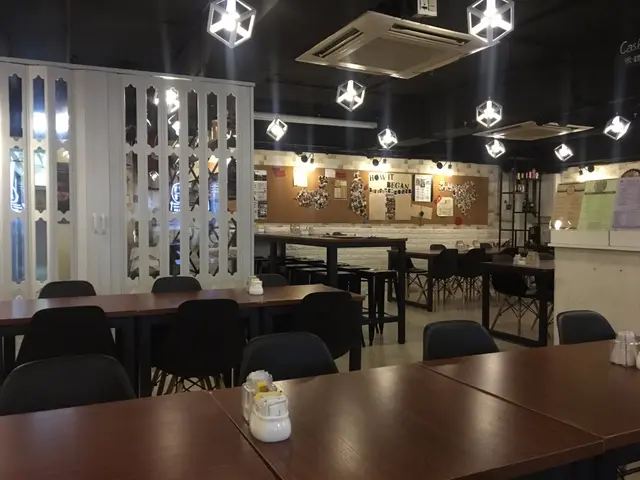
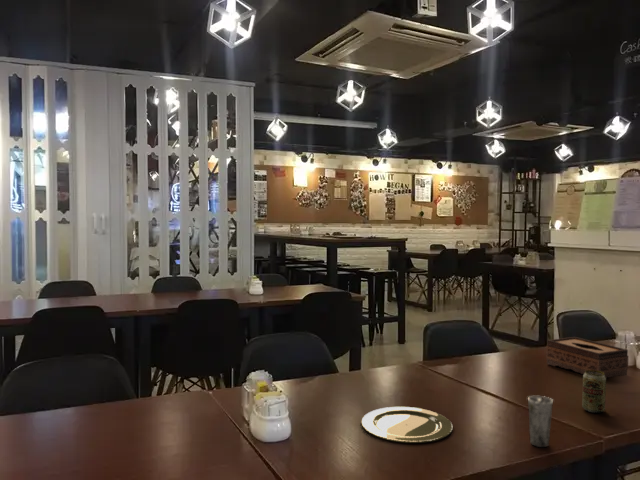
+ tissue box [545,336,630,379]
+ plate [360,406,454,444]
+ beverage can [581,370,607,414]
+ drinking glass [527,395,554,448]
